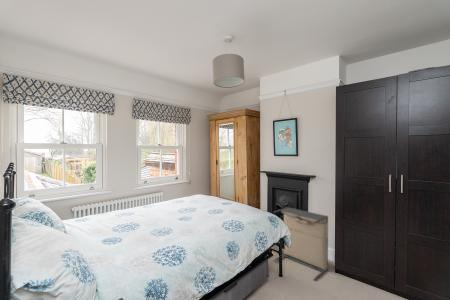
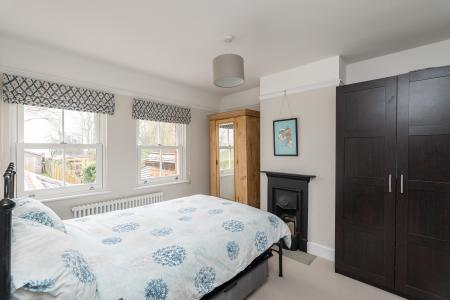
- laundry hamper [272,206,329,281]
